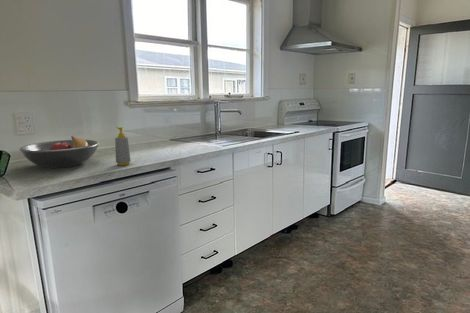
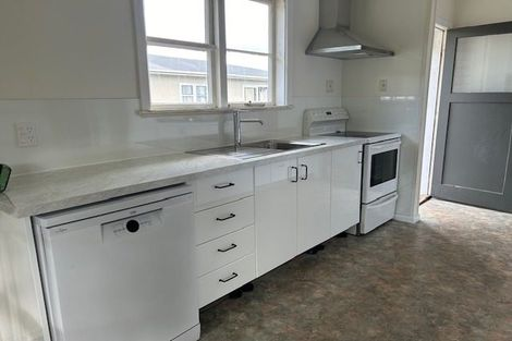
- fruit bowl [18,135,100,169]
- soap bottle [114,126,131,166]
